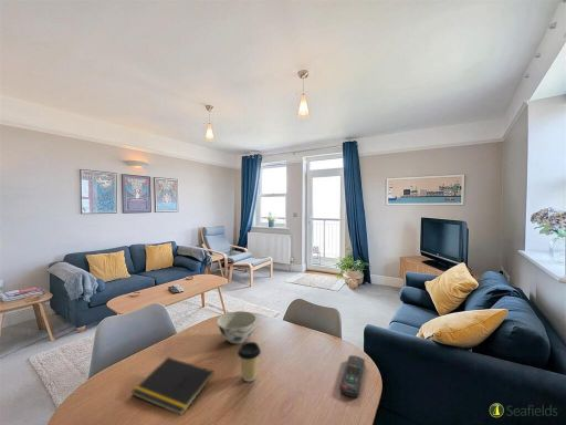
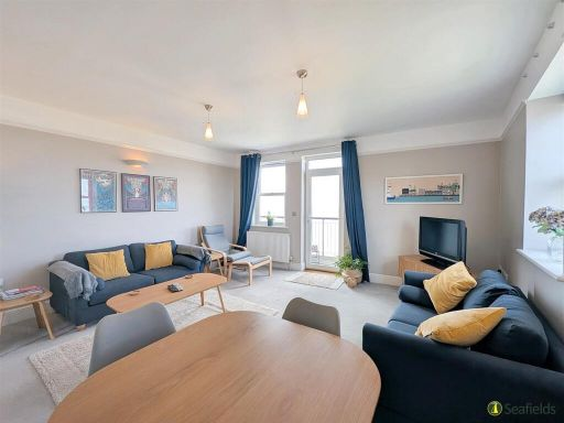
- bowl [216,310,258,344]
- coffee cup [237,341,262,383]
- remote control [338,354,366,398]
- notepad [130,356,214,416]
